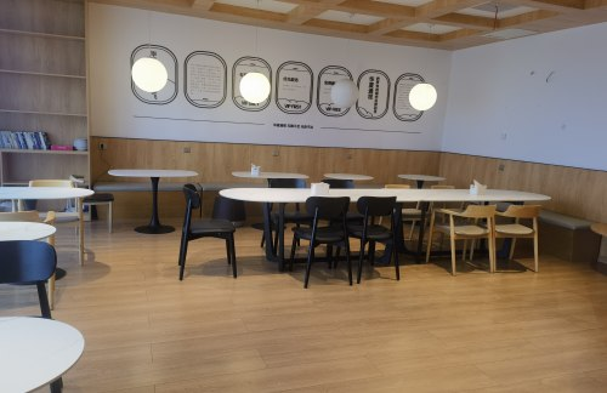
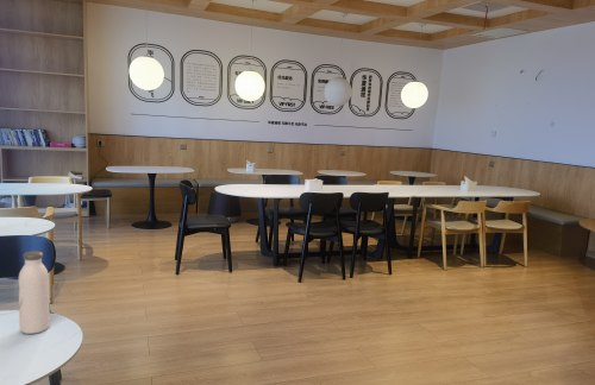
+ water bottle [17,250,51,335]
